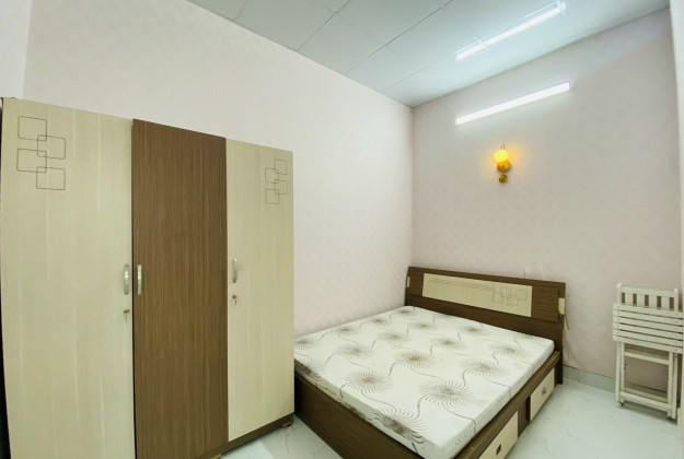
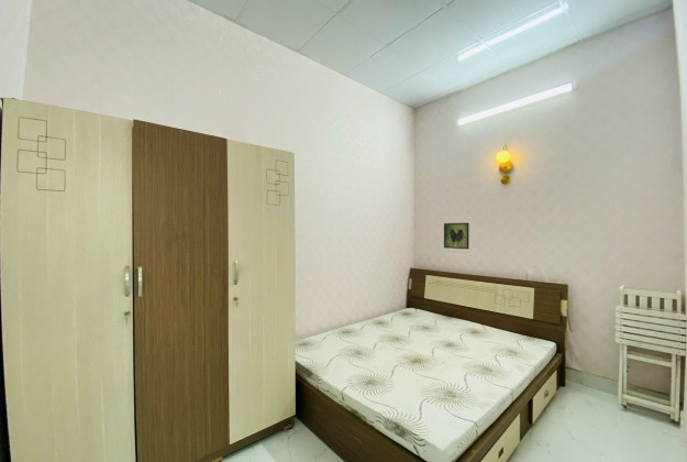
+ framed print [443,222,470,250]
